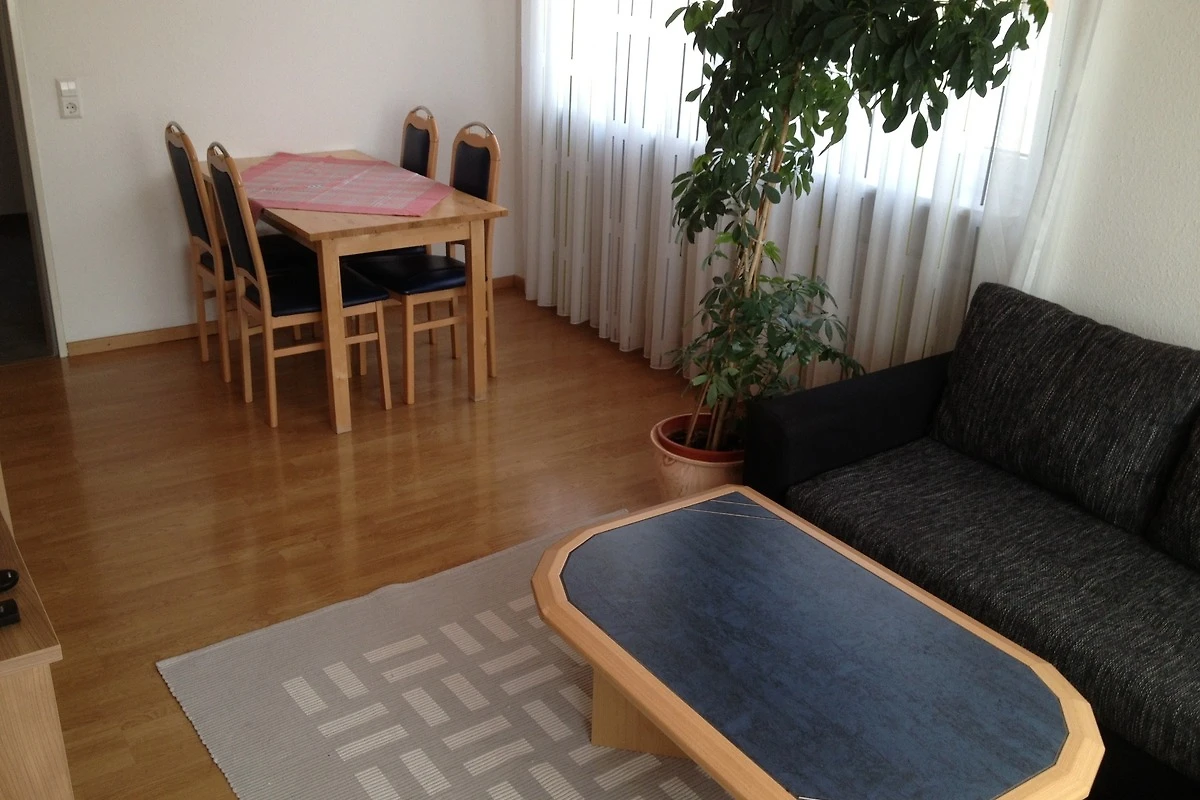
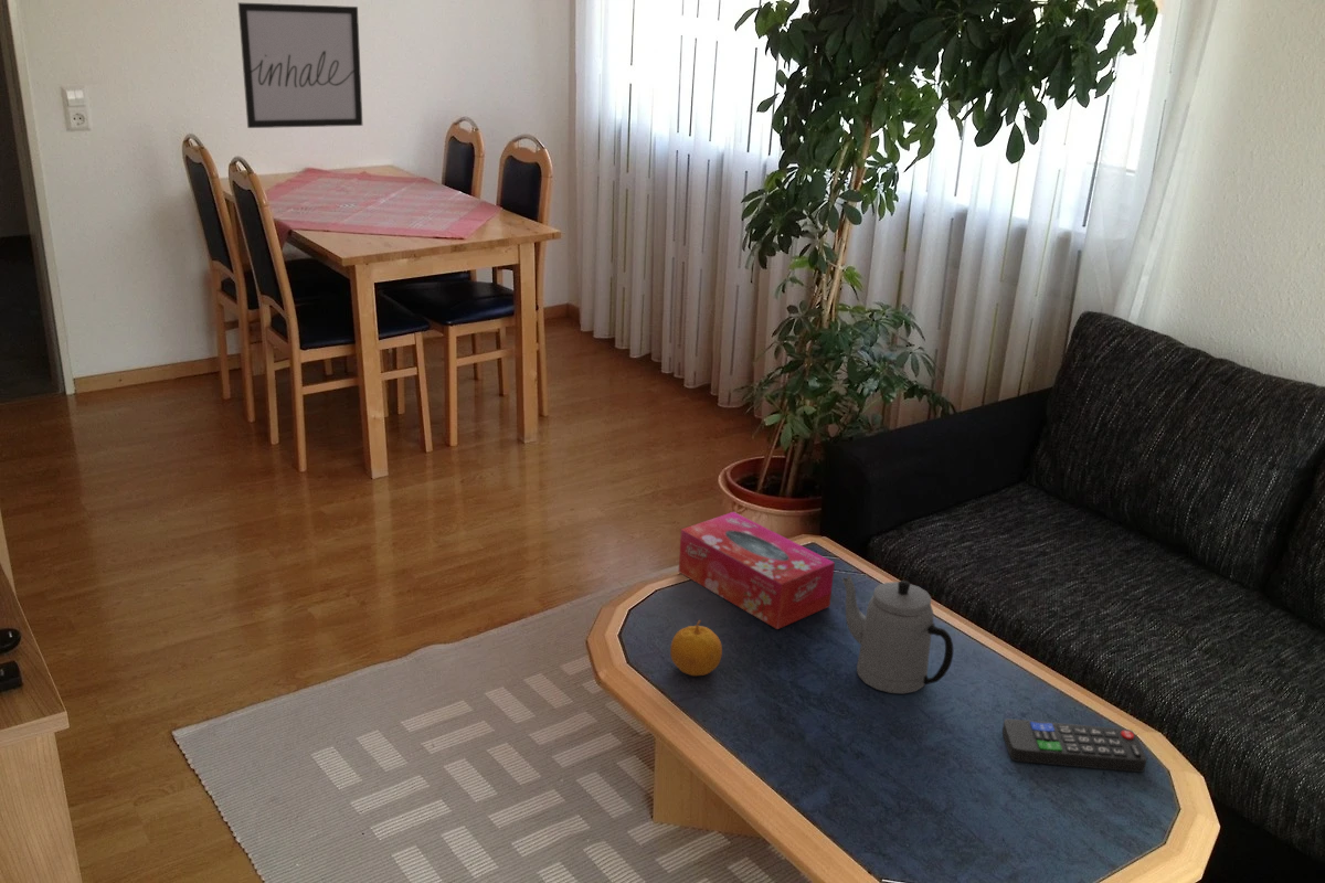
+ remote control [1001,719,1147,773]
+ wall art [237,1,363,129]
+ teapot [841,574,954,694]
+ fruit [669,619,723,677]
+ tissue box [678,511,836,630]
